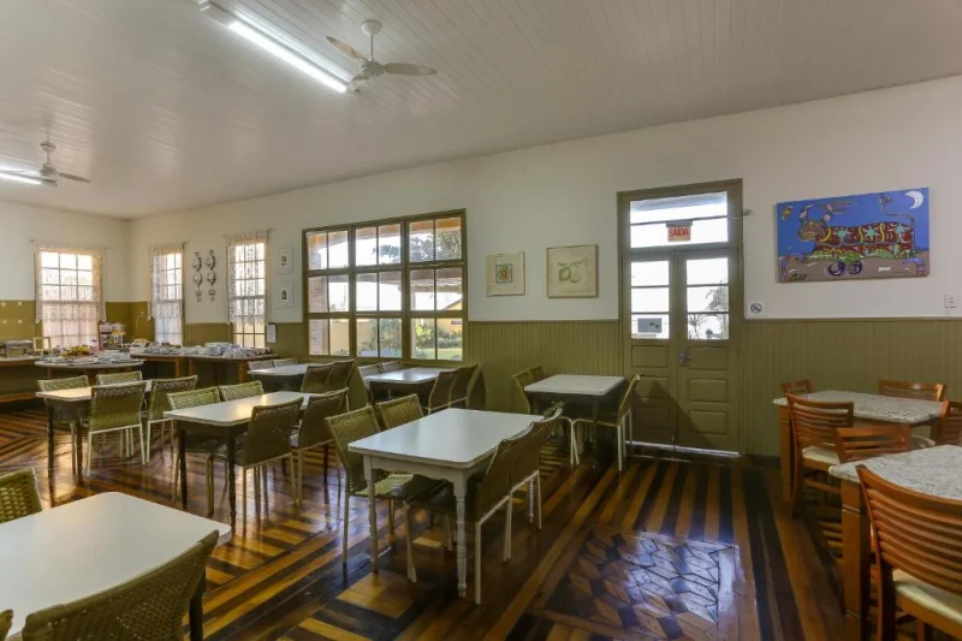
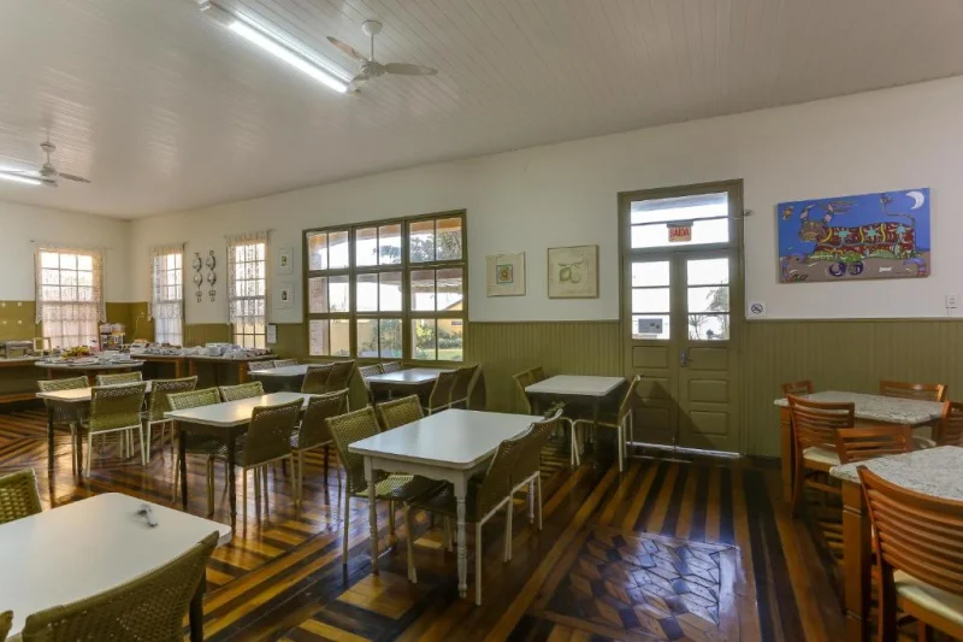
+ spoon [136,502,159,526]
